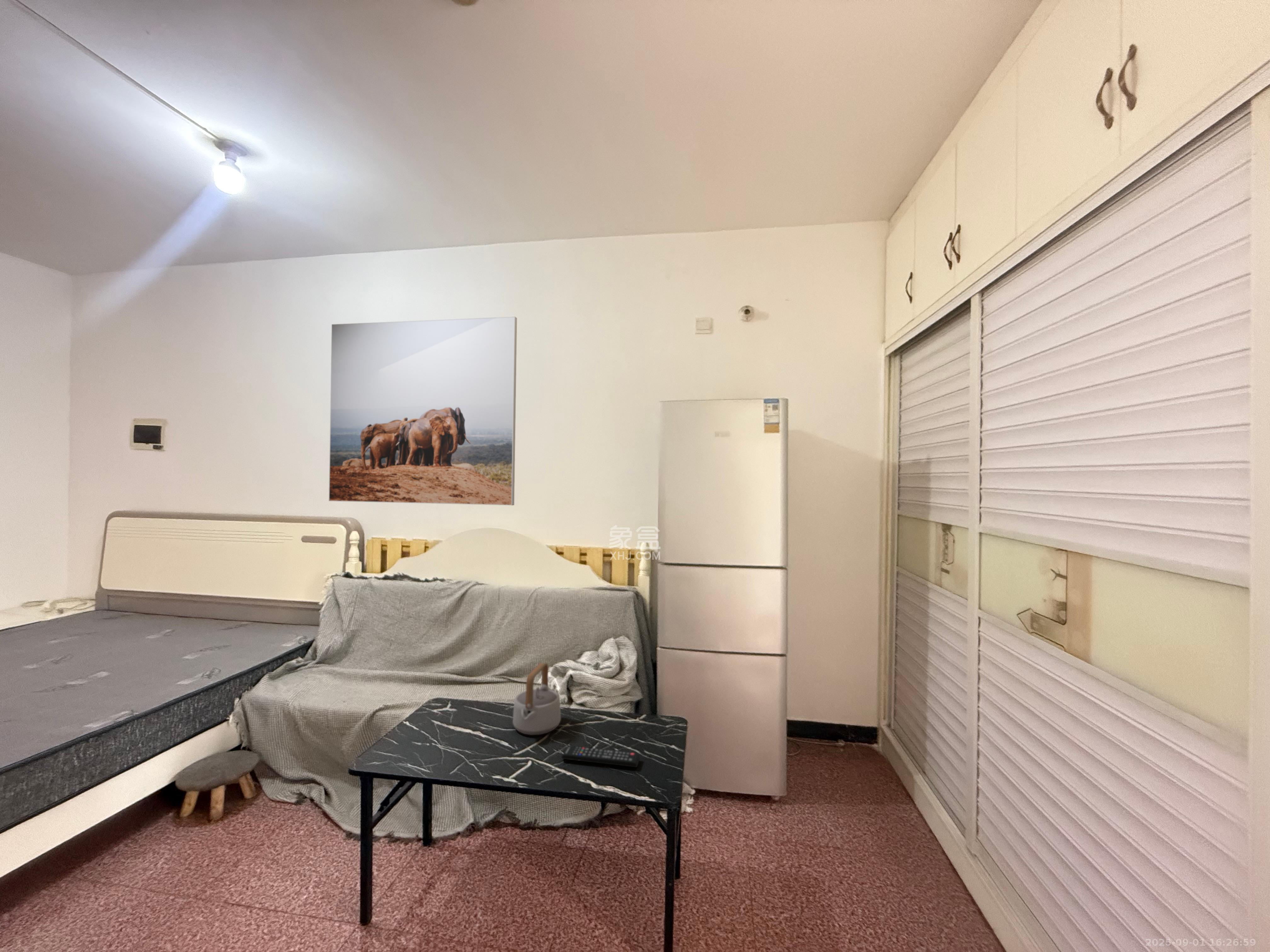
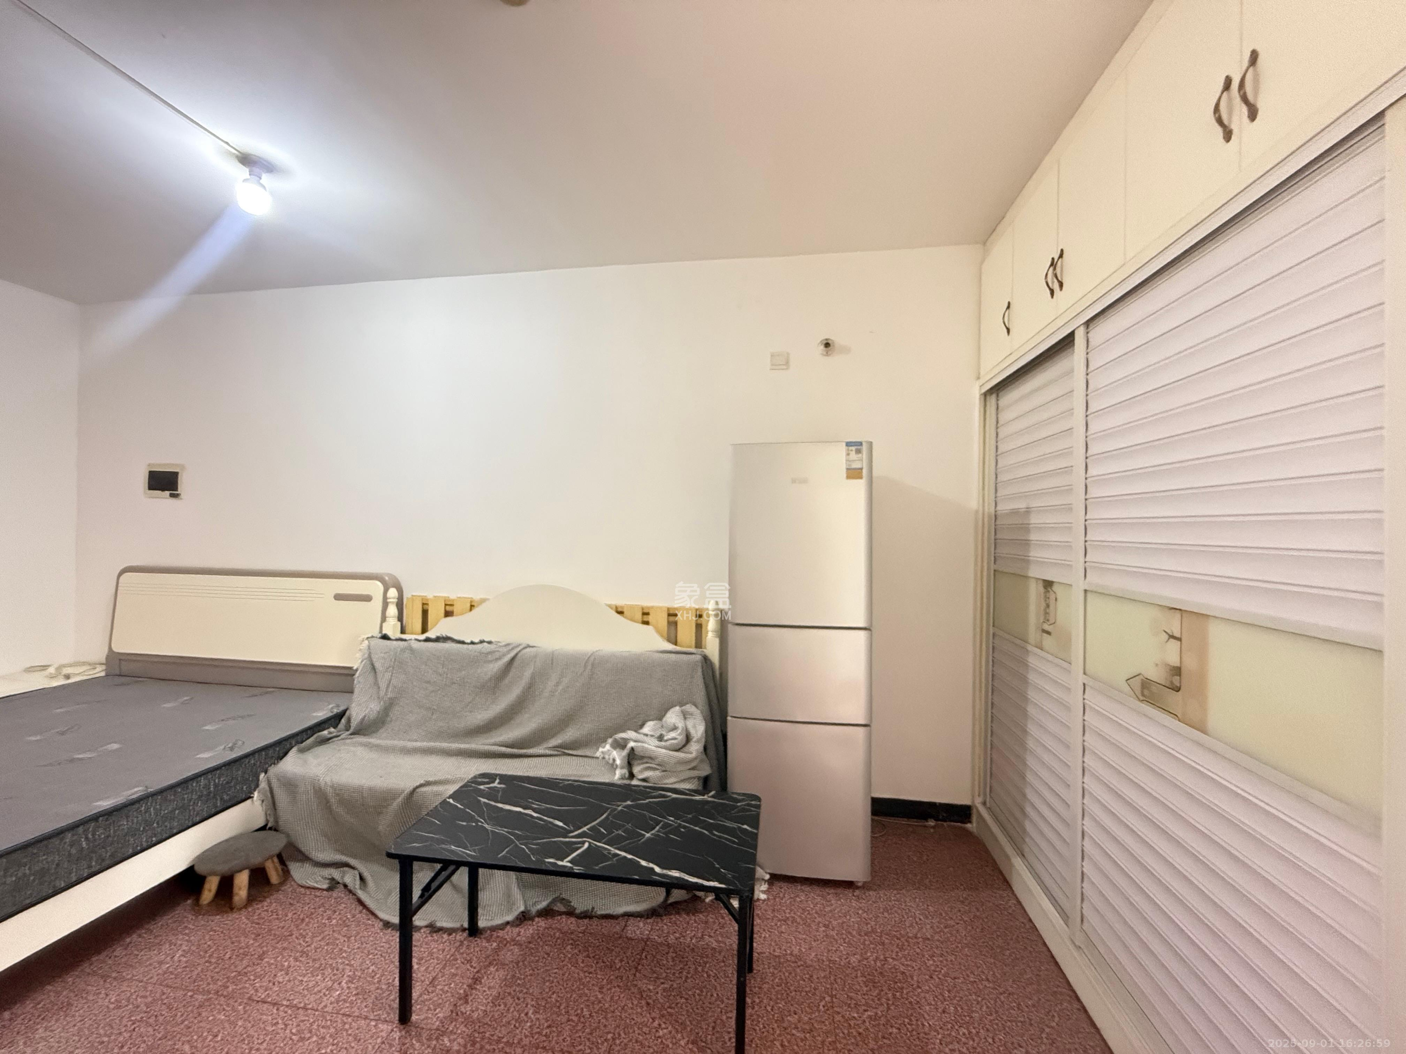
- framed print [329,316,517,506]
- teapot [512,663,561,735]
- remote control [561,745,640,768]
